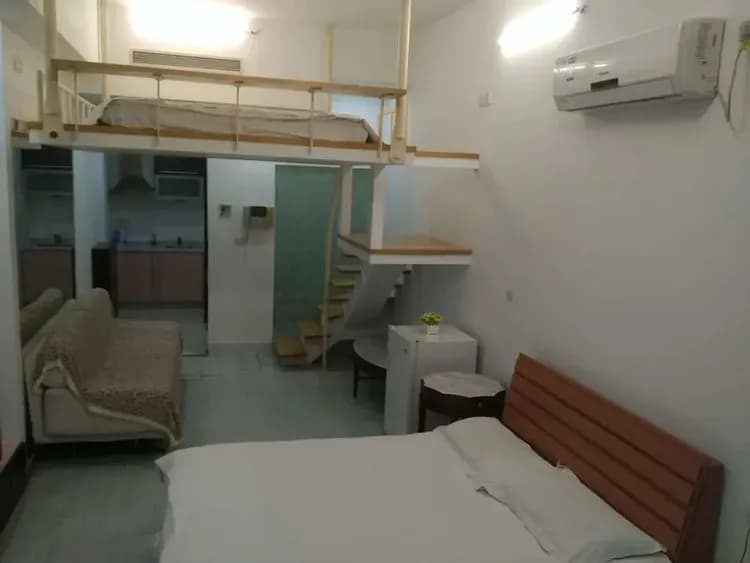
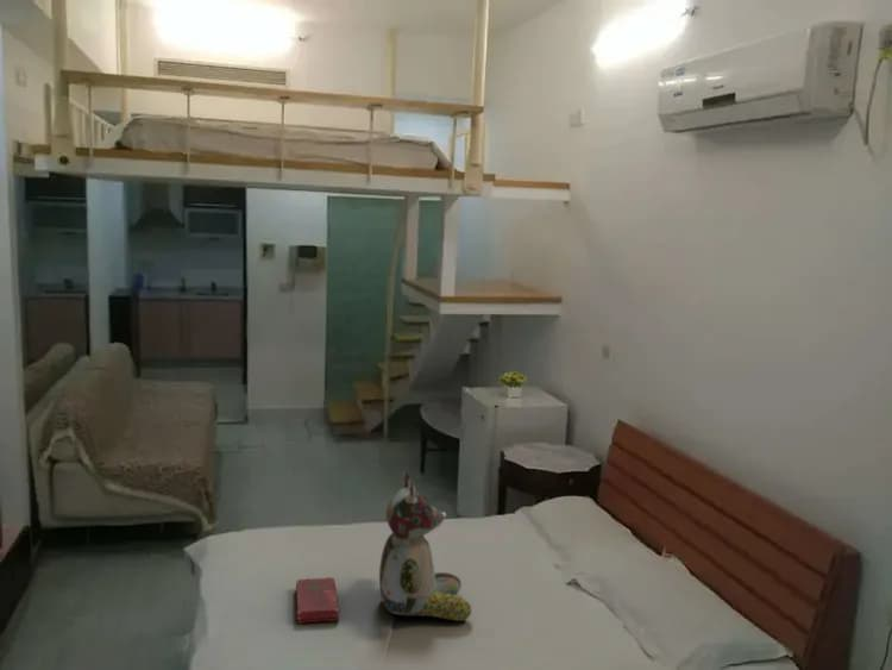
+ stuffed bear [378,471,472,622]
+ book [295,576,341,625]
